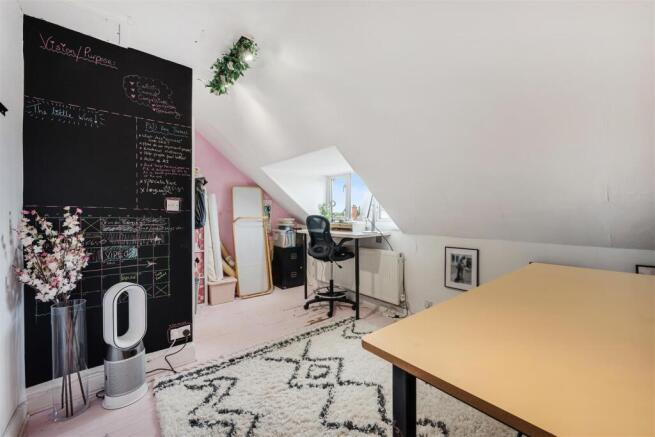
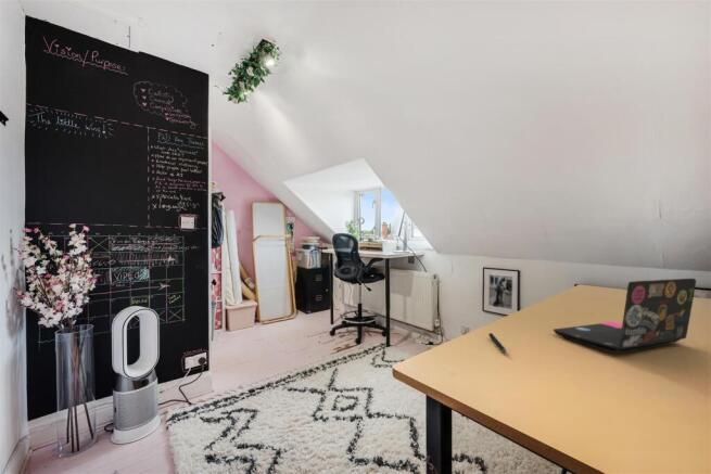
+ laptop [551,278,697,355]
+ pen [487,332,507,354]
